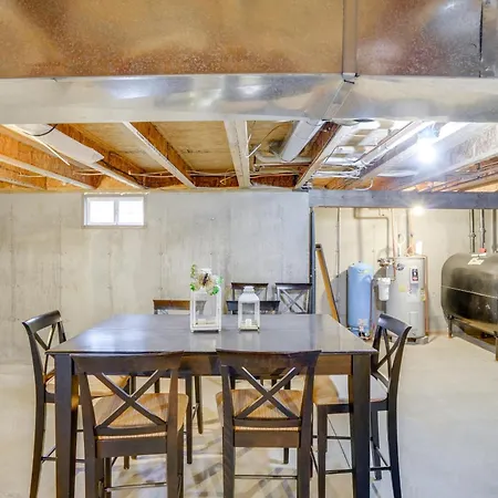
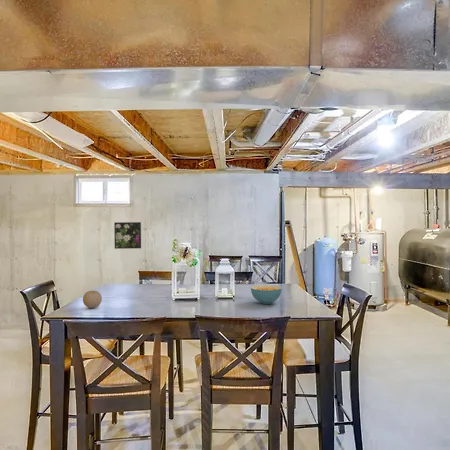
+ fruit [82,290,103,309]
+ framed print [113,221,142,250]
+ cereal bowl [250,284,283,305]
